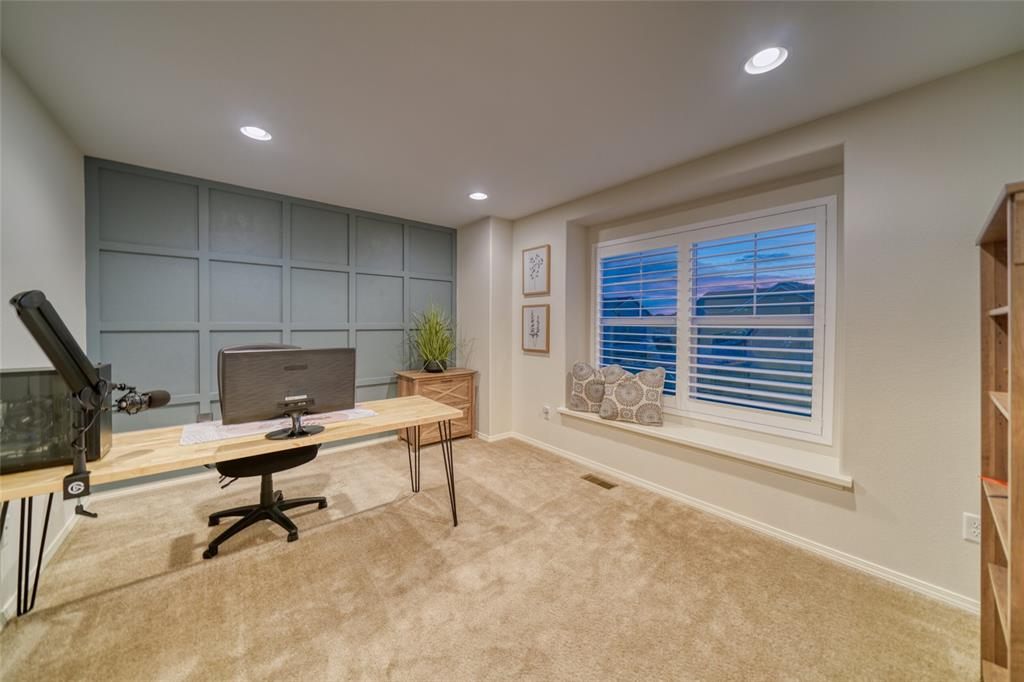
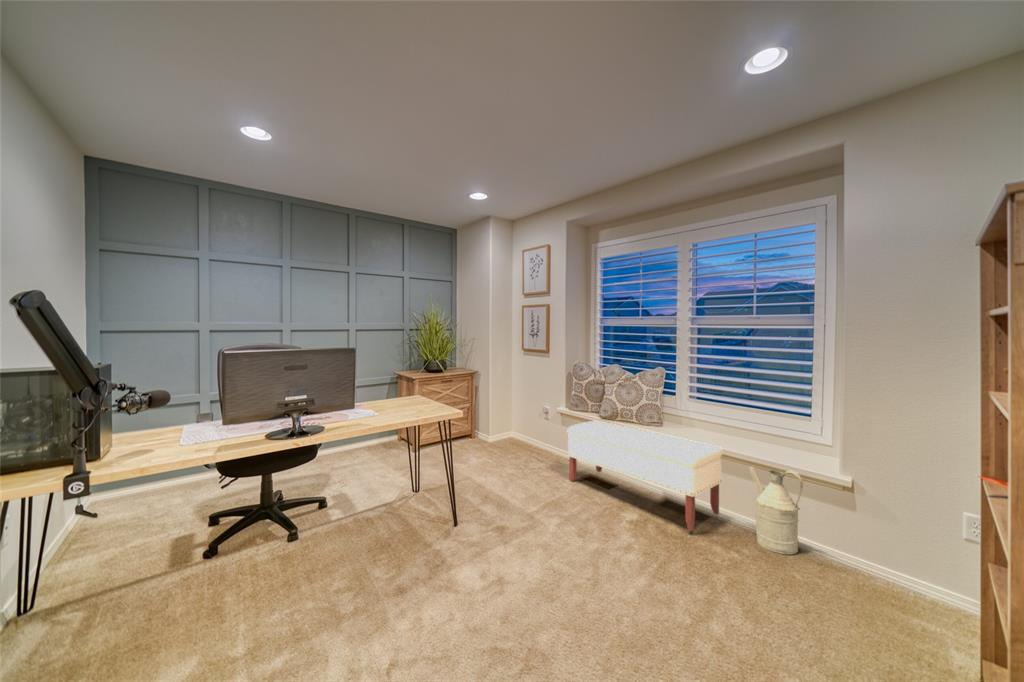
+ watering can [748,465,804,556]
+ bench [567,420,723,532]
